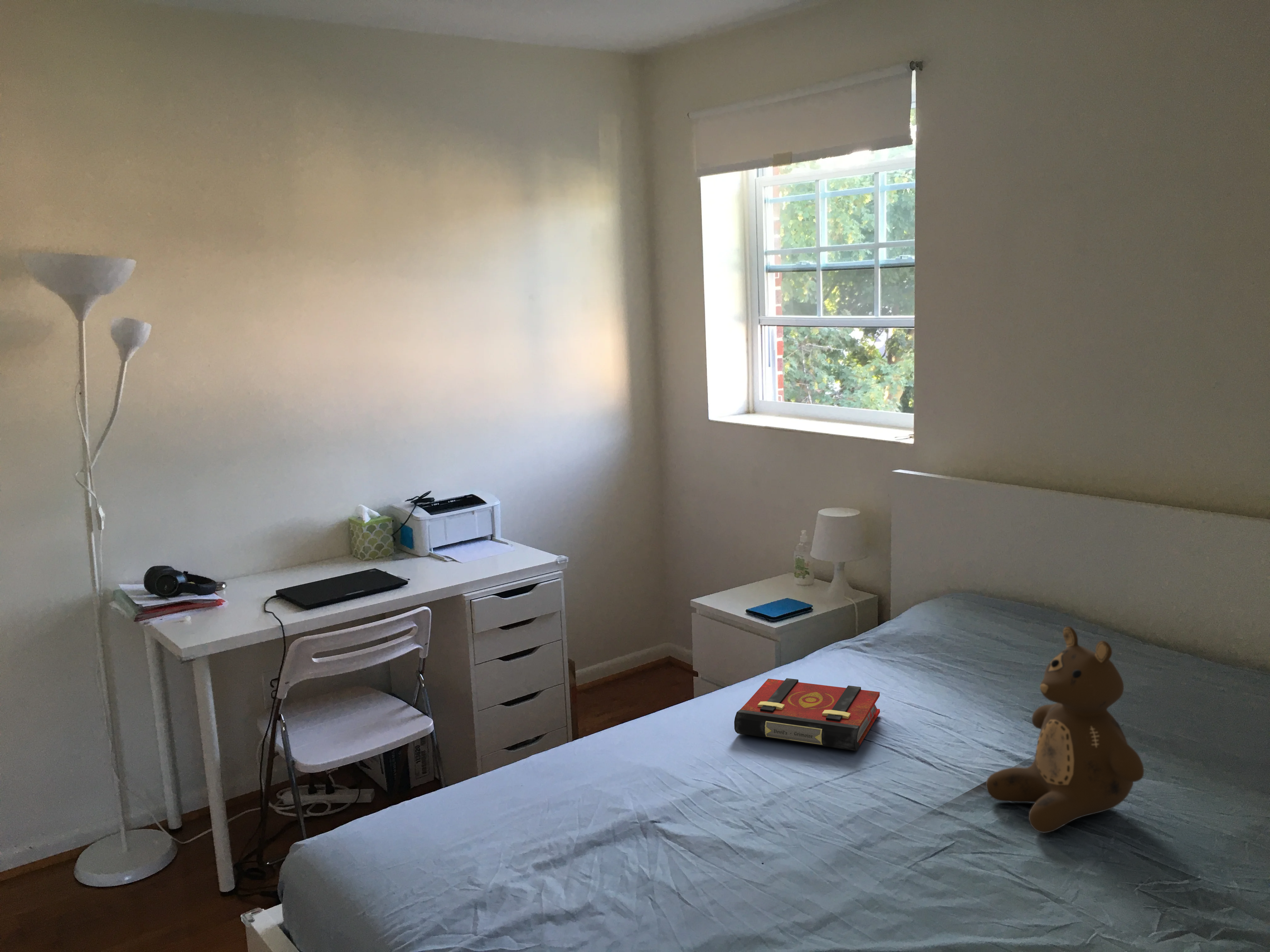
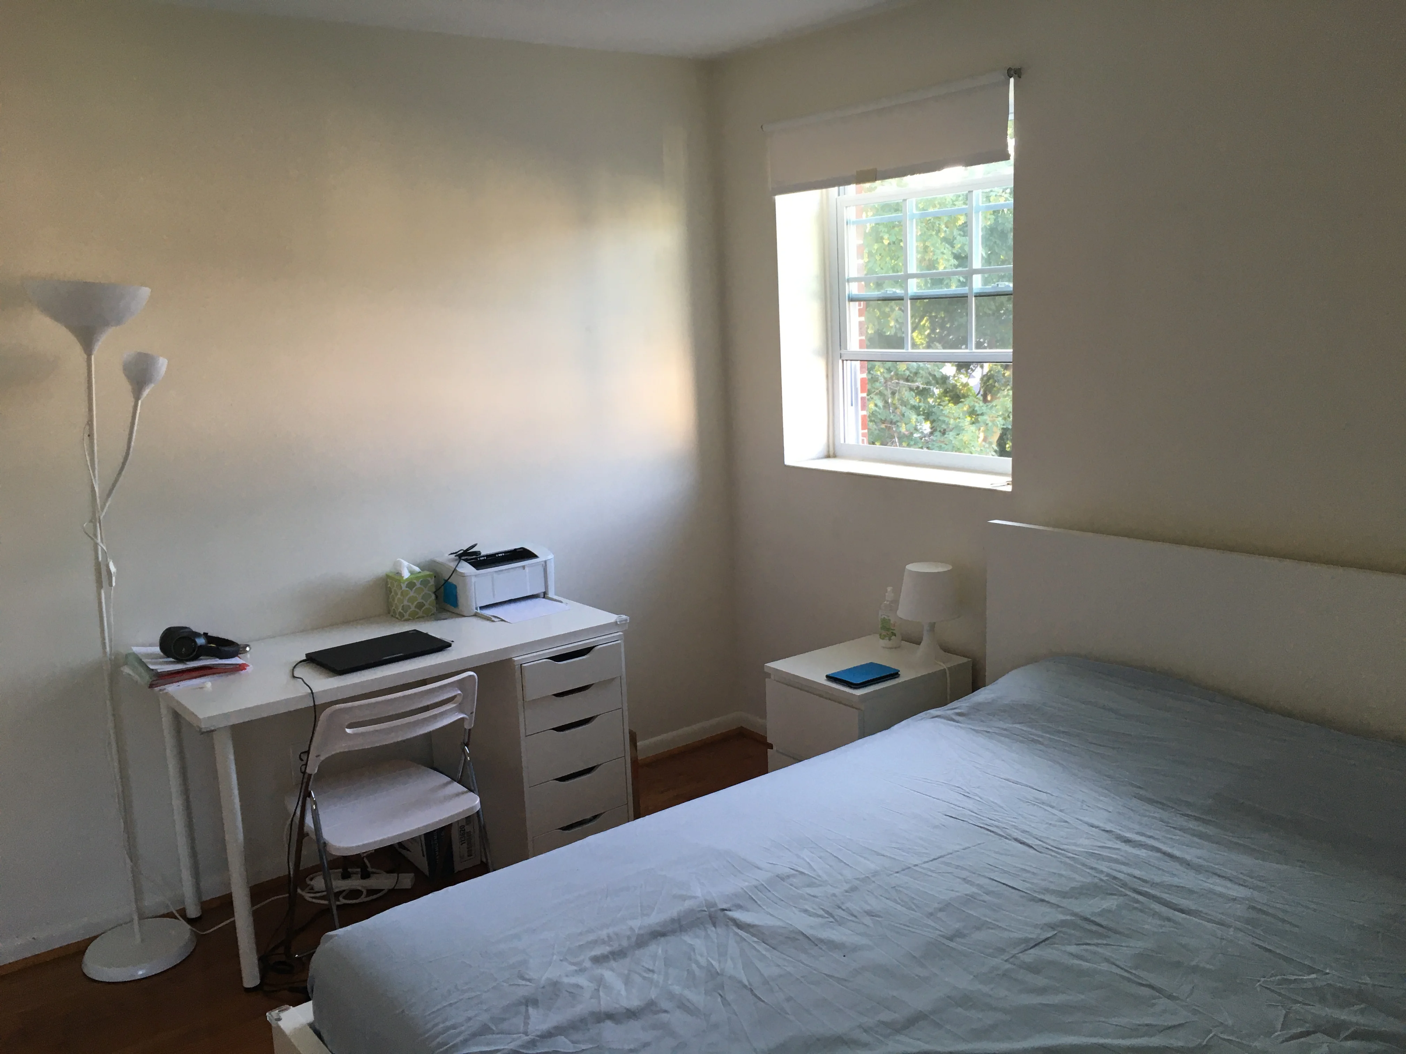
- teddy bear [986,626,1144,833]
- book [734,678,880,751]
